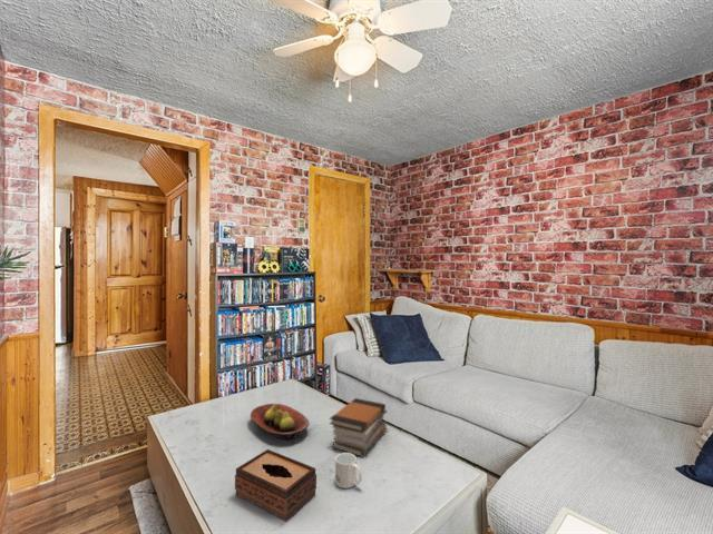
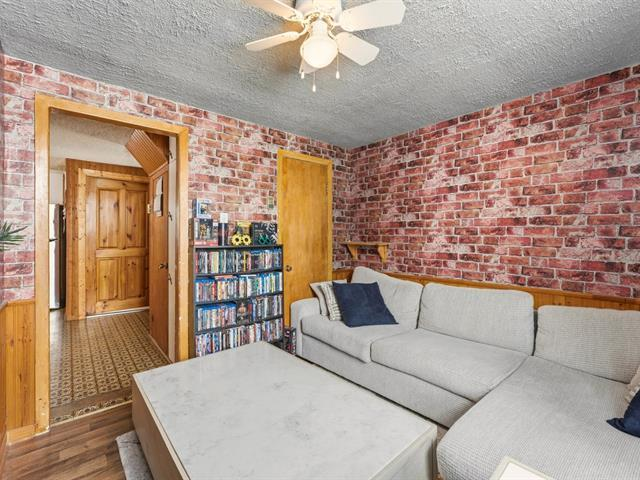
- tissue box [234,448,318,523]
- mug [334,452,363,490]
- book stack [329,397,388,457]
- fruit bowl [250,403,311,441]
